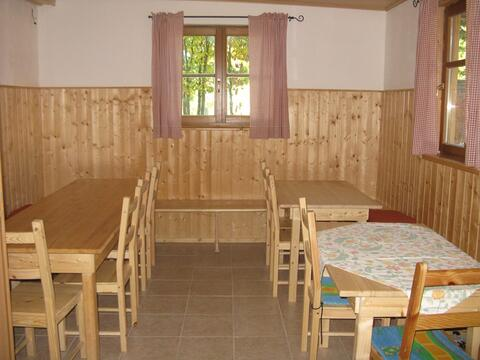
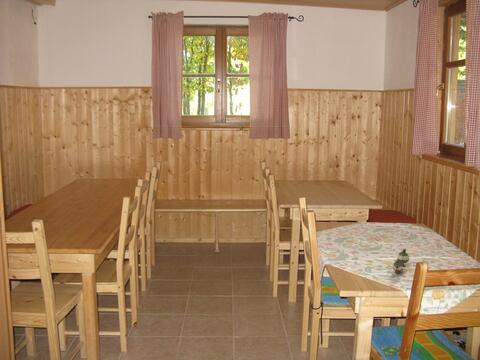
+ teapot [392,248,410,275]
